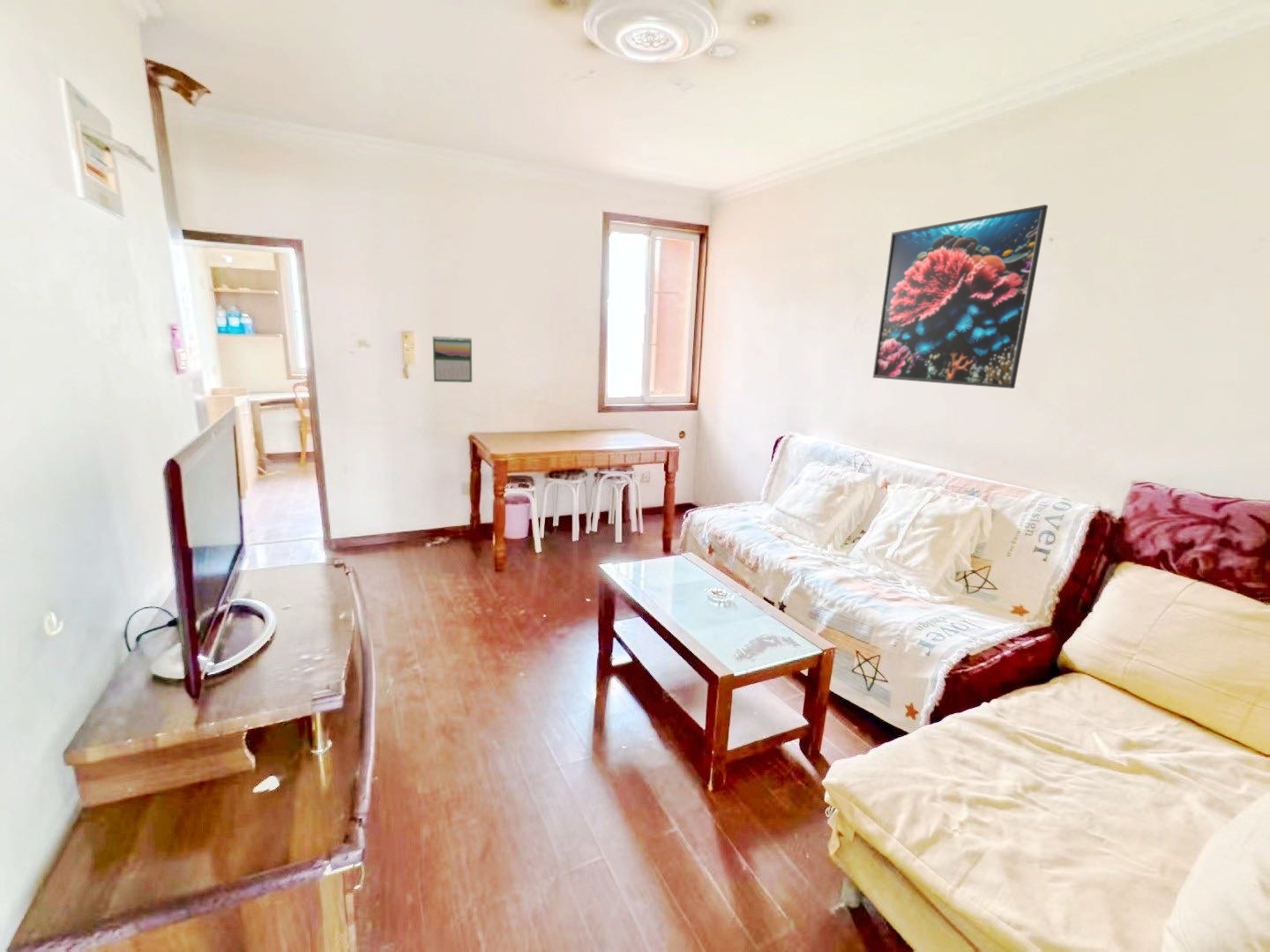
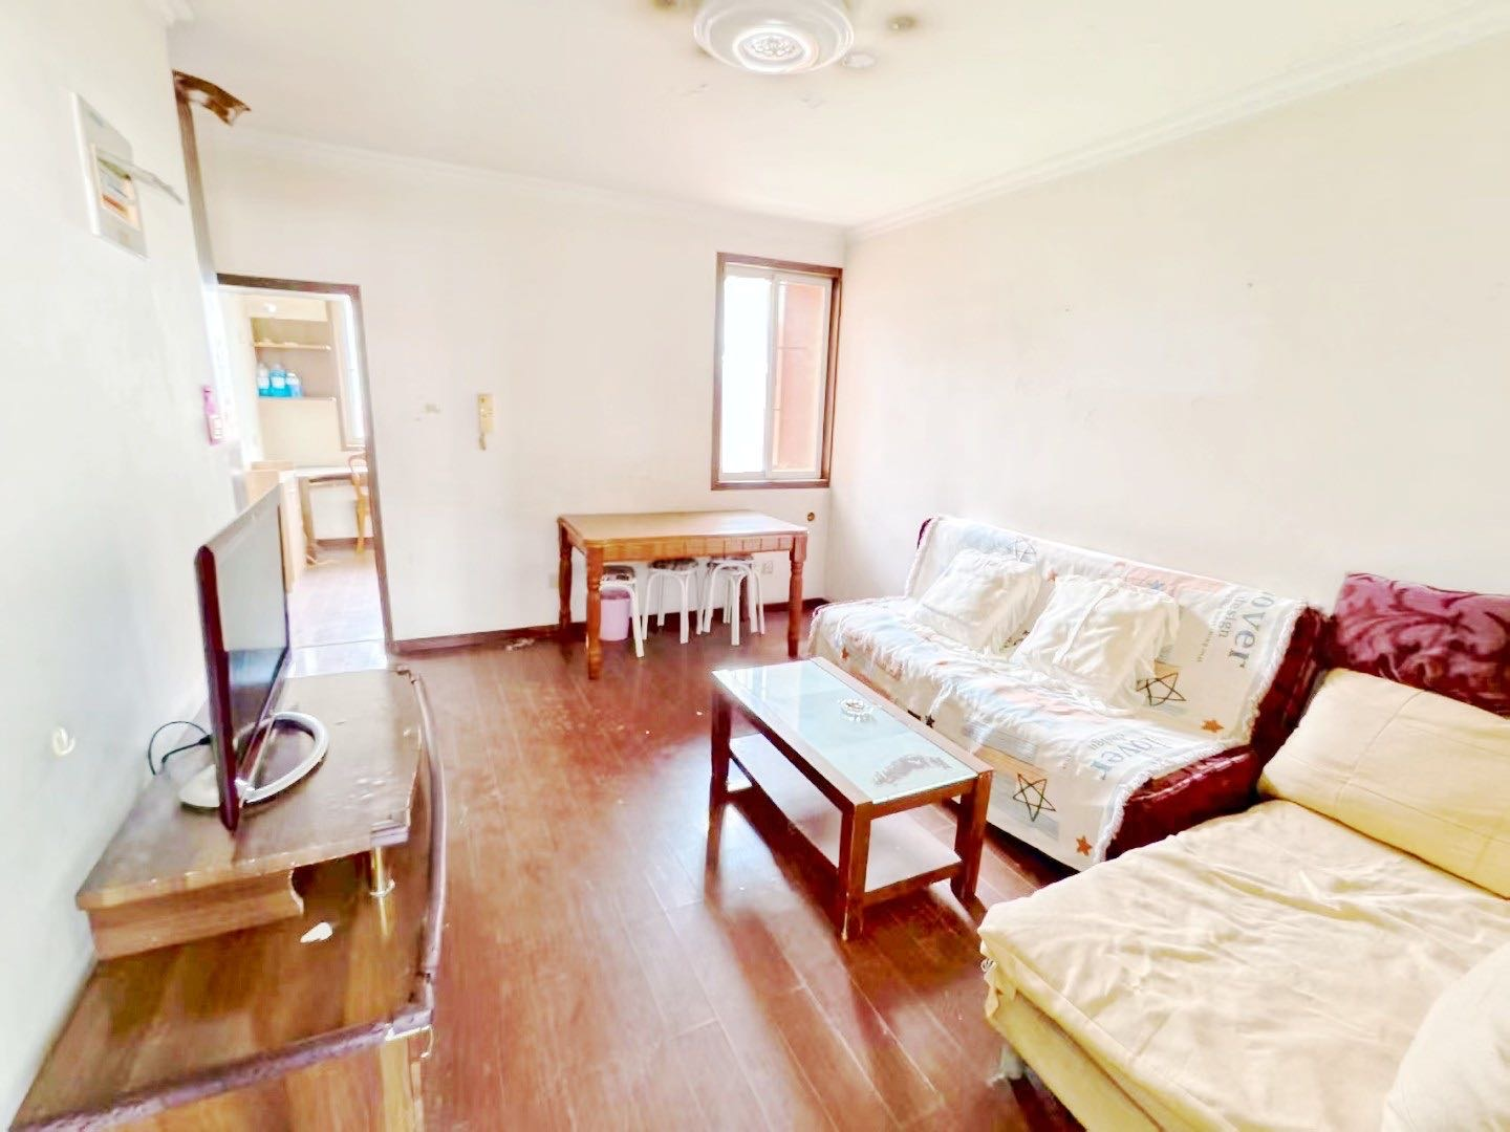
- calendar [432,335,473,383]
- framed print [872,204,1049,390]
